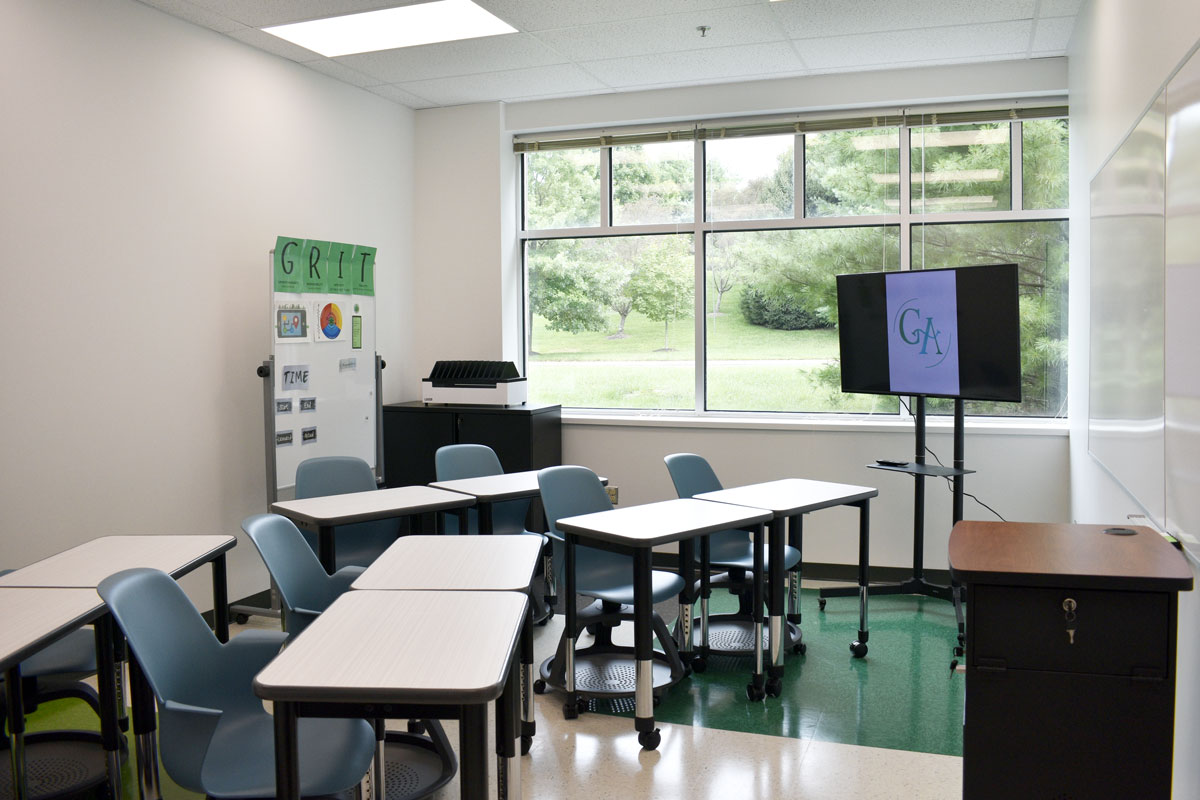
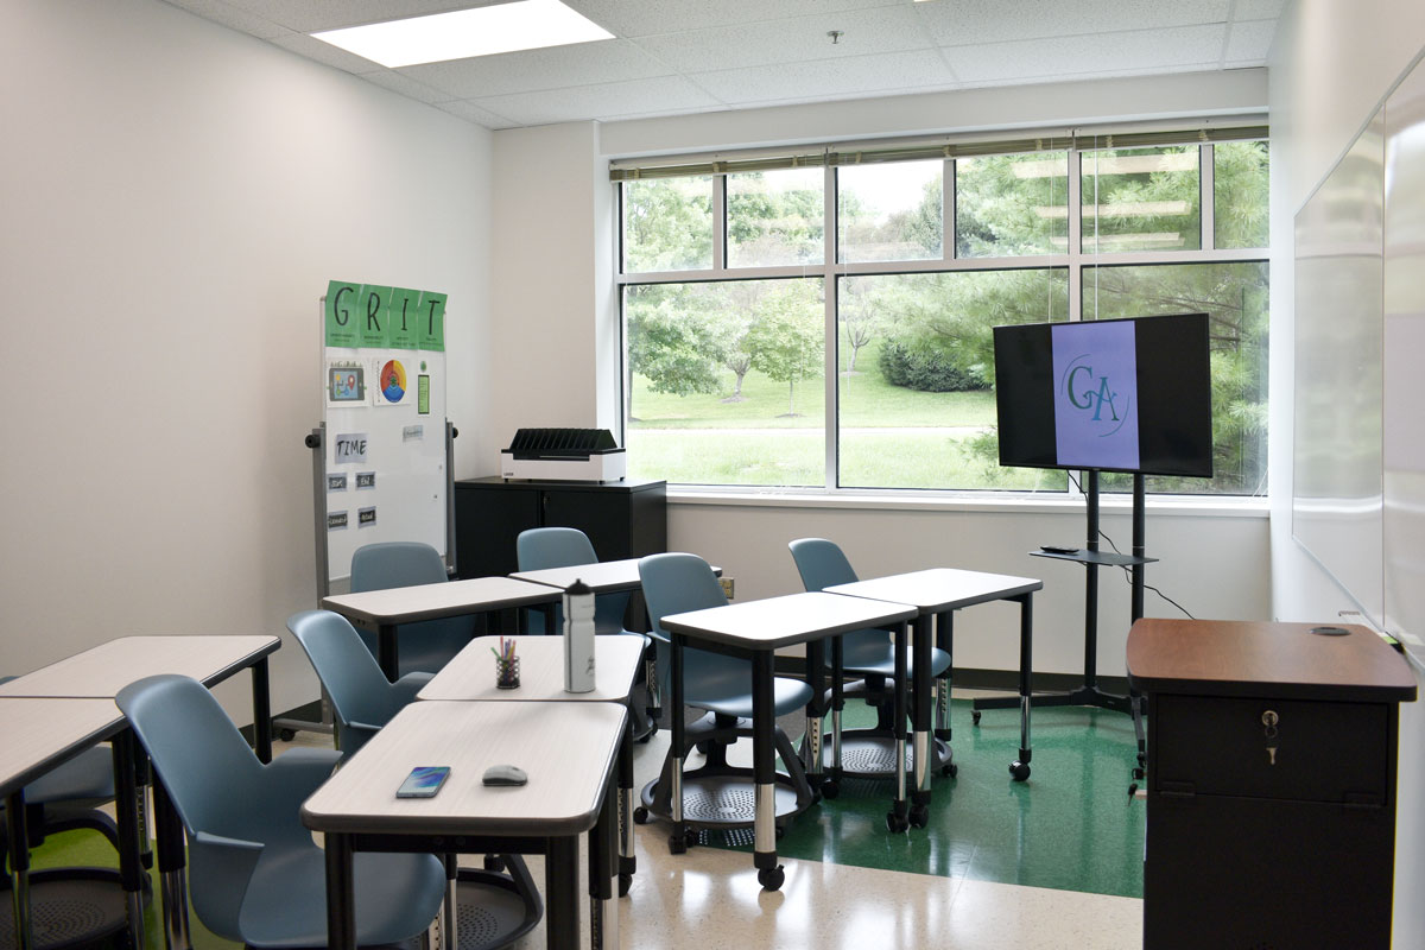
+ computer mouse [481,764,528,787]
+ smartphone [394,765,452,798]
+ water bottle [562,577,597,694]
+ pen holder [489,634,521,690]
